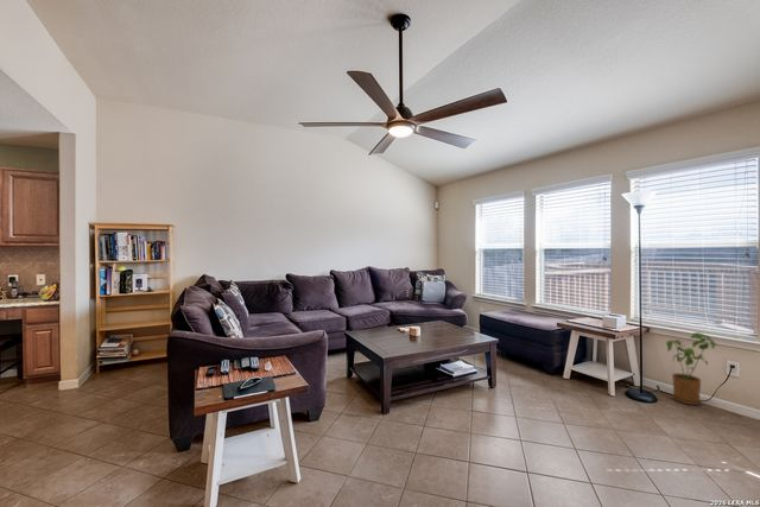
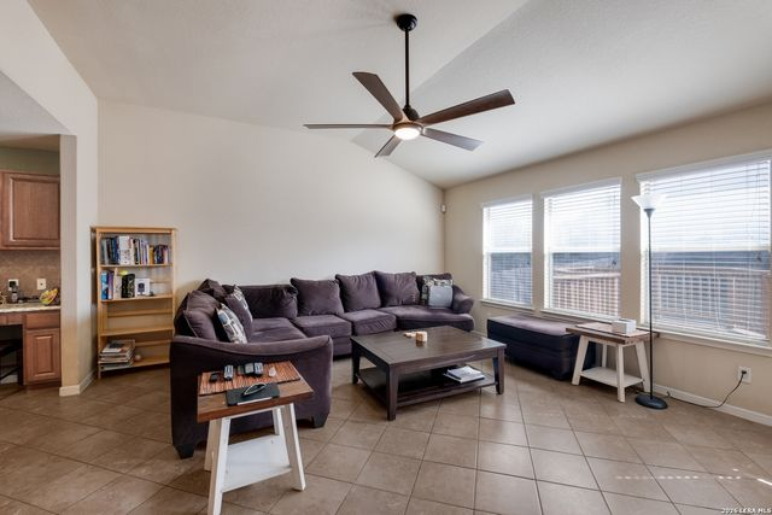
- house plant [665,331,717,406]
